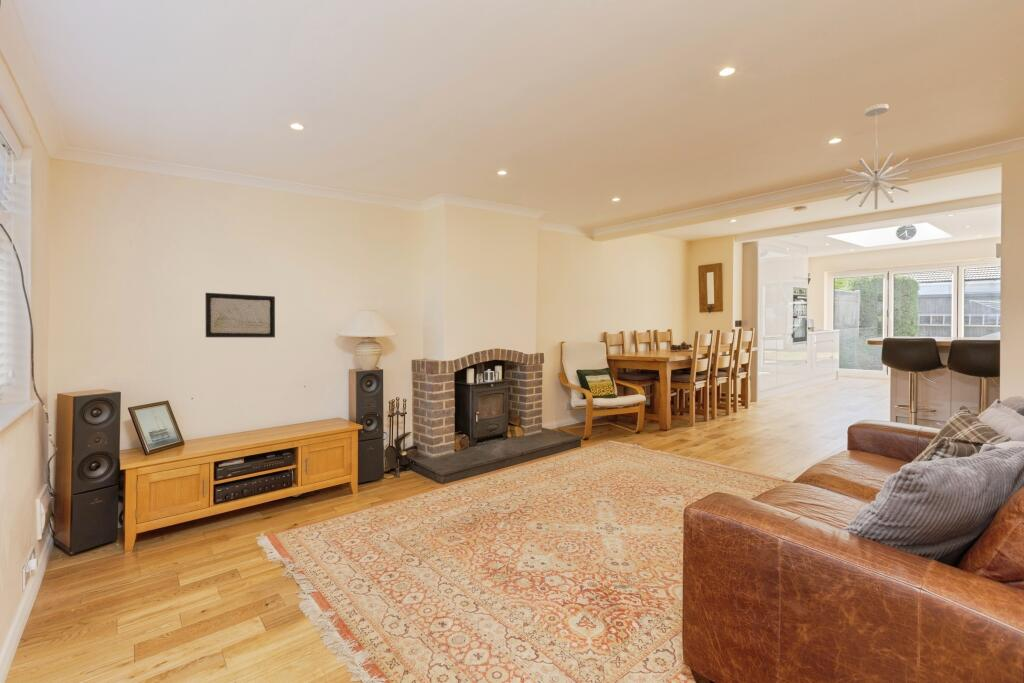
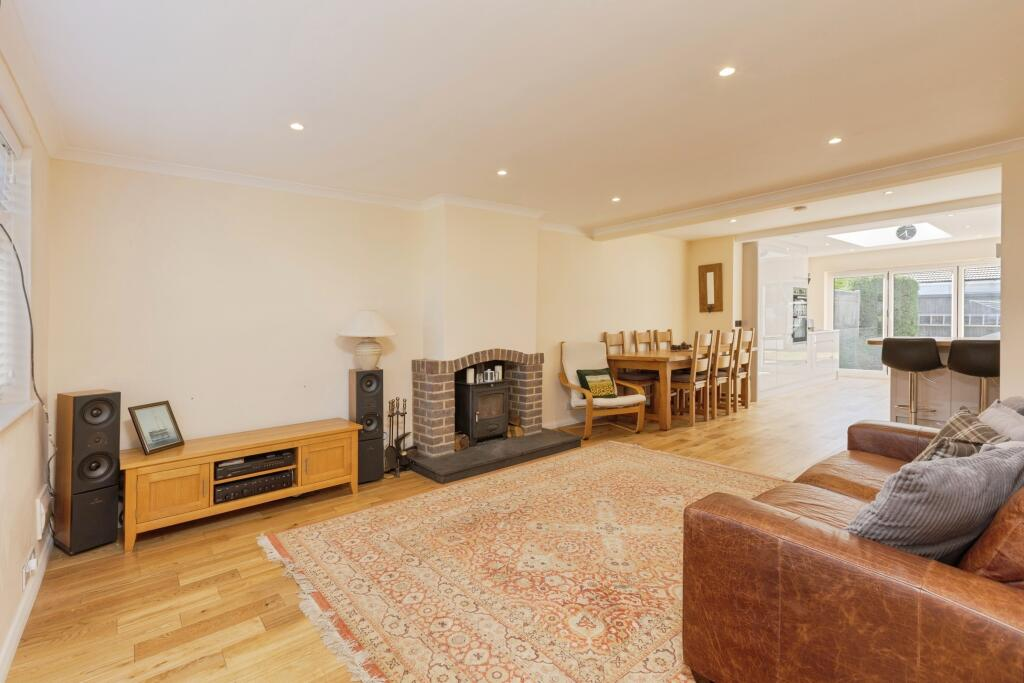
- wall art [204,292,276,339]
- pendant light [843,103,912,210]
